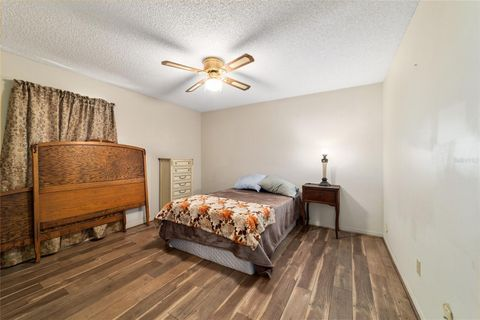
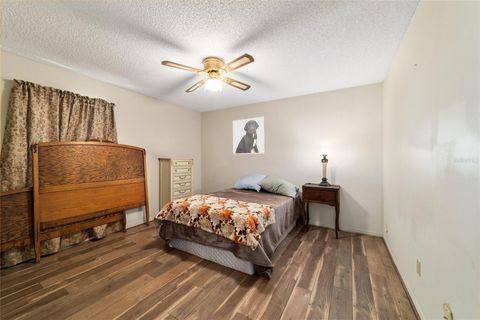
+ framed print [232,116,266,155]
